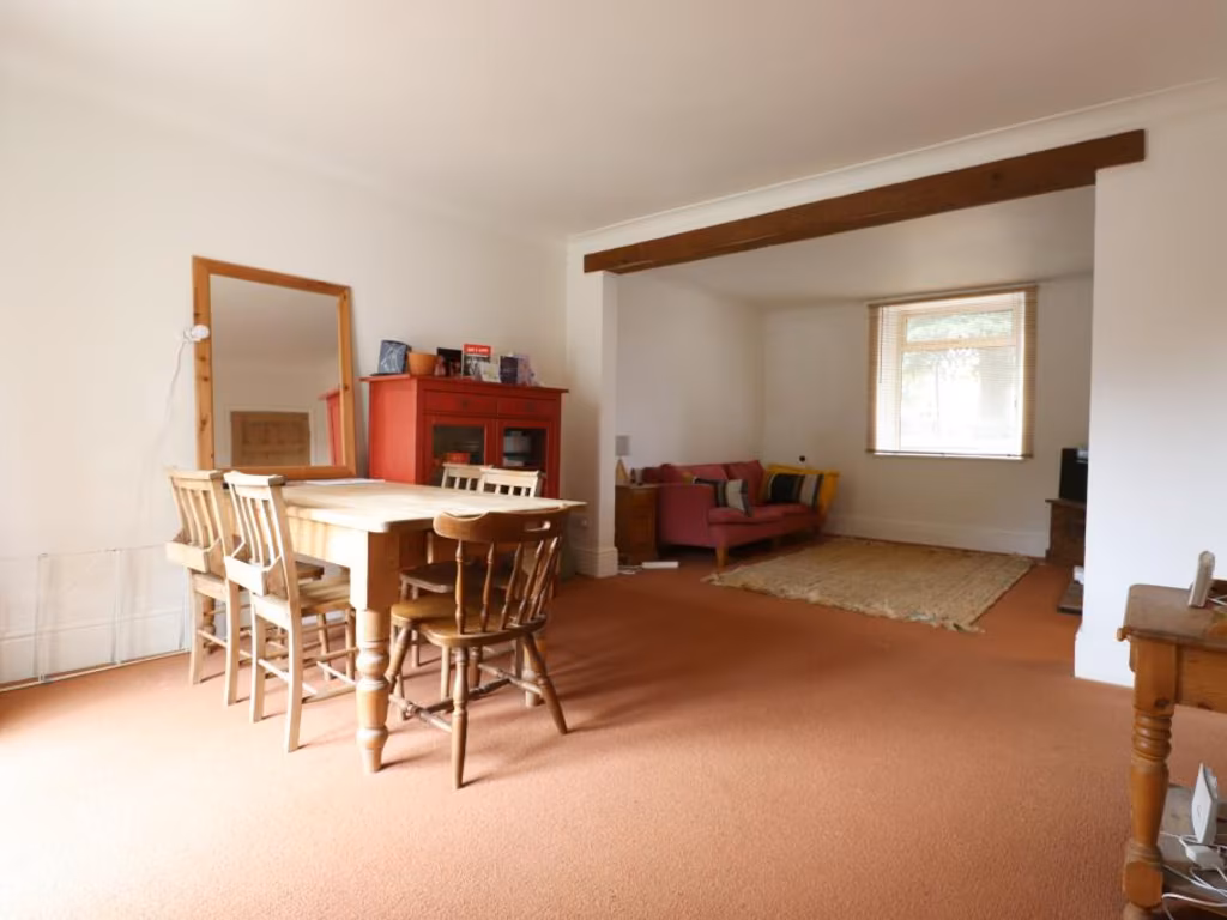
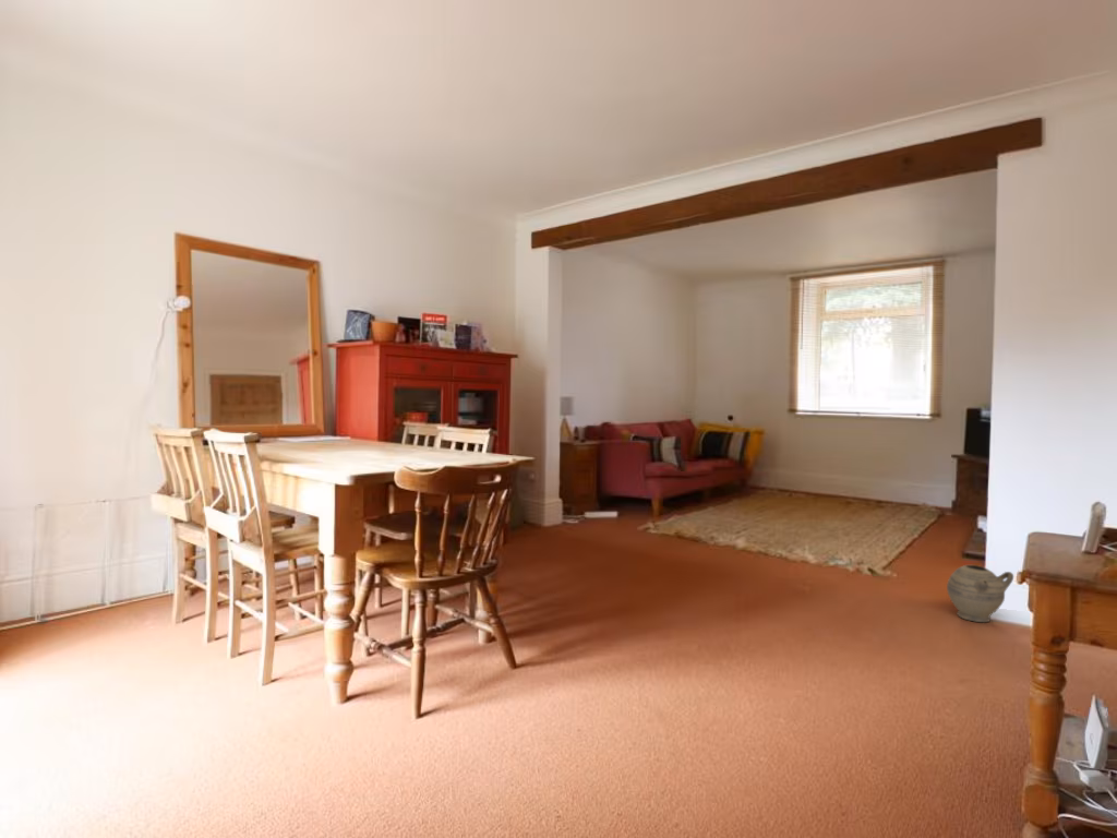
+ ceramic jug [946,564,1014,623]
